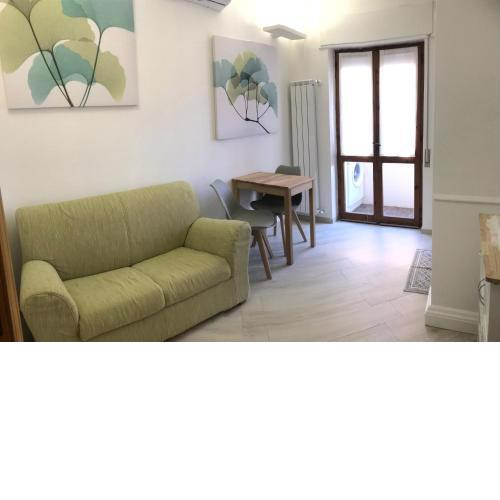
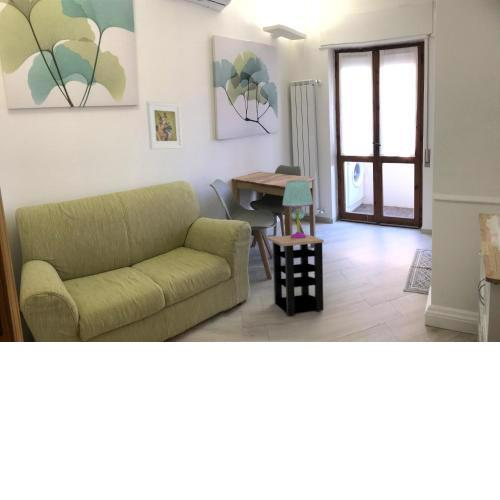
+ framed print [146,100,184,150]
+ side table [266,233,325,316]
+ table lamp [282,179,314,238]
